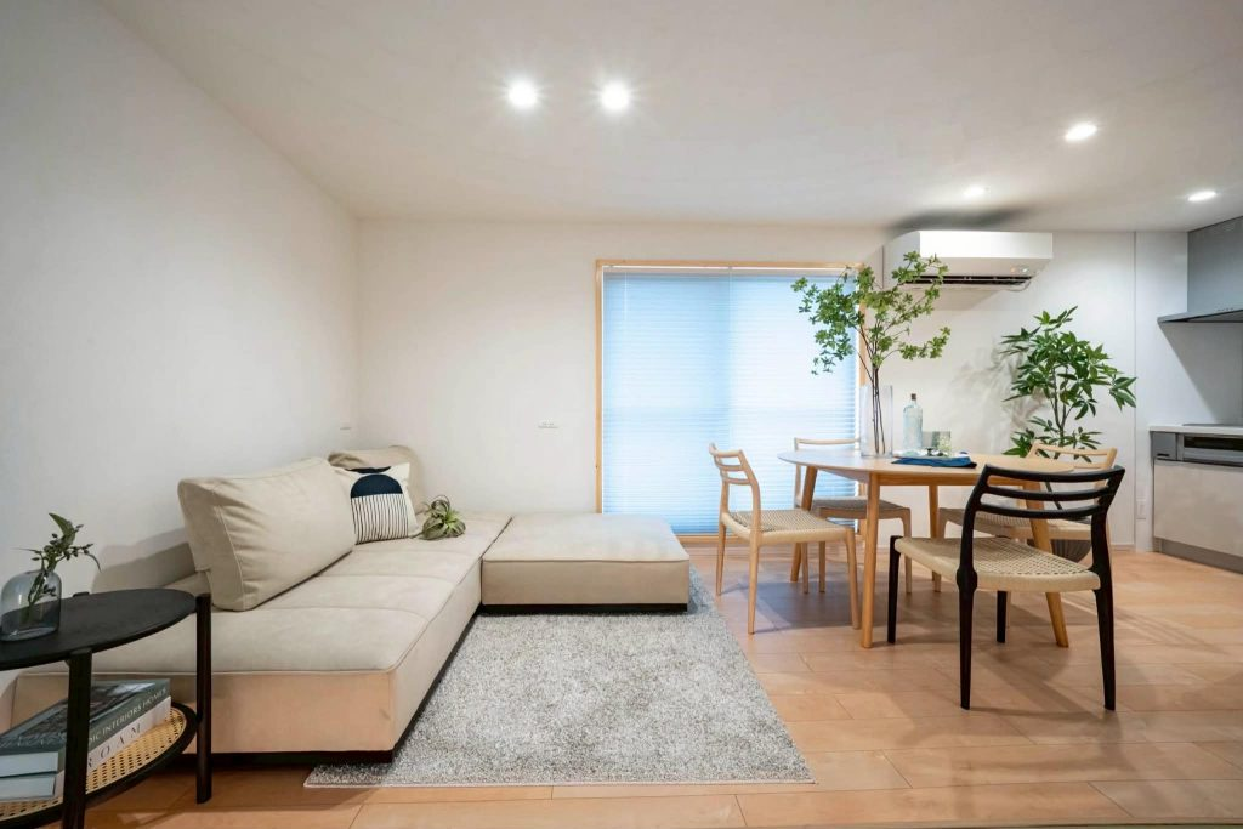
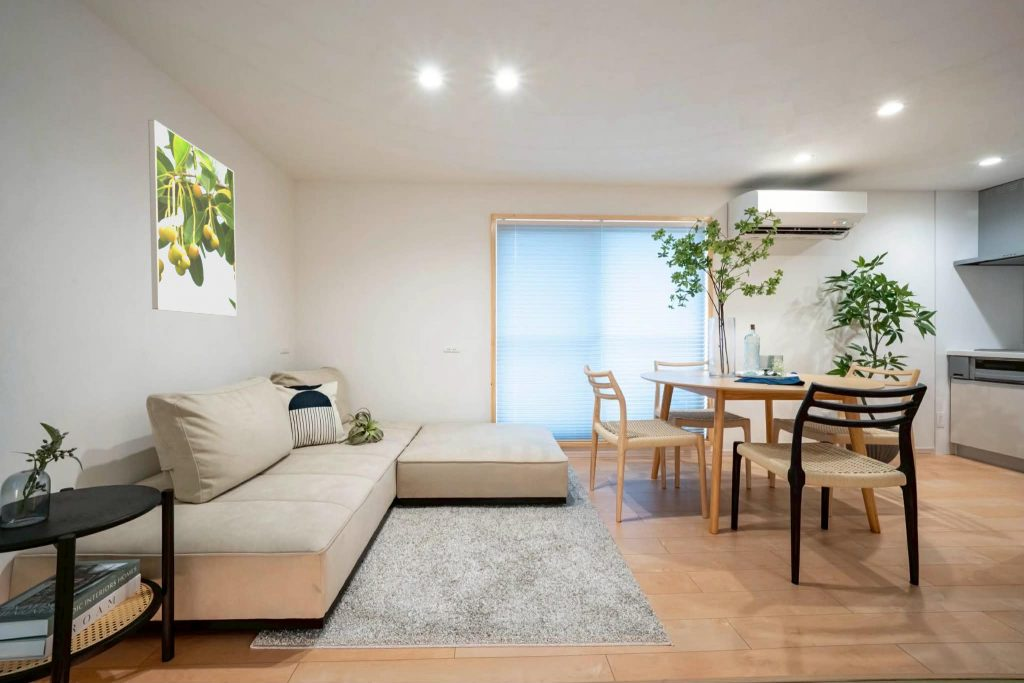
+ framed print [147,119,238,317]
